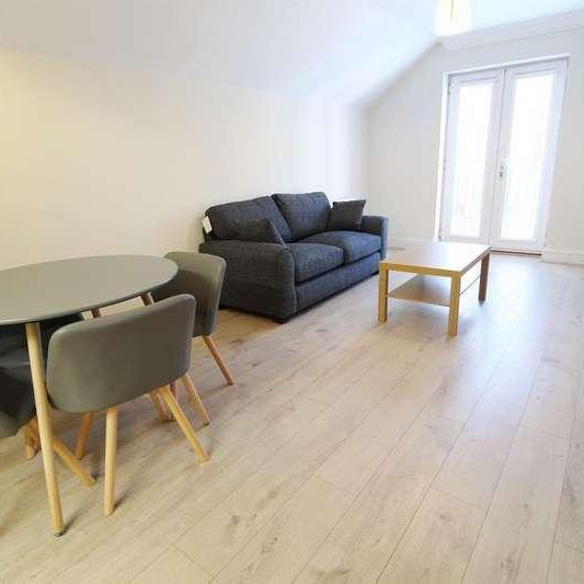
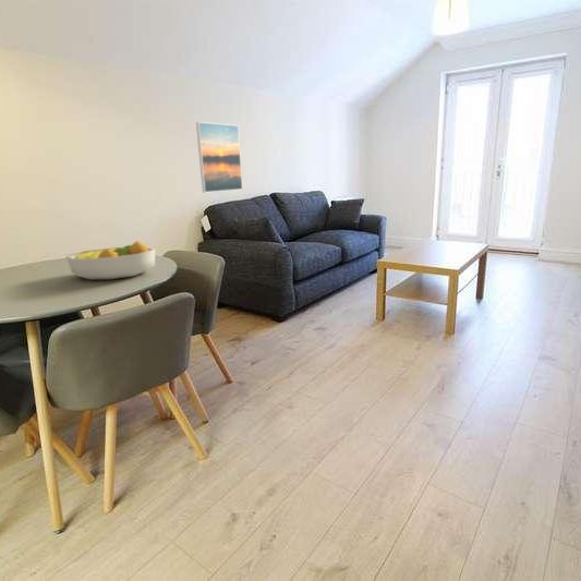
+ fruit bowl [64,240,157,281]
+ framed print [195,121,244,193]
